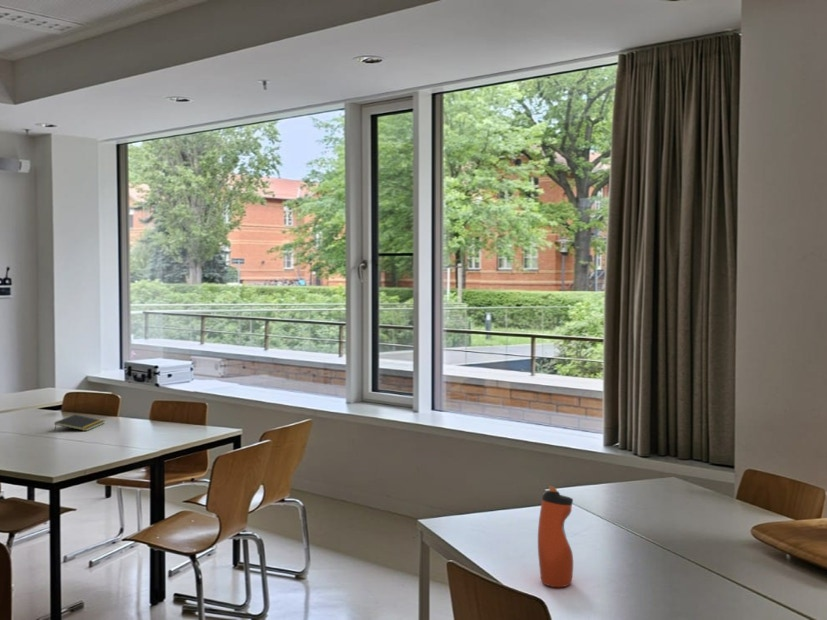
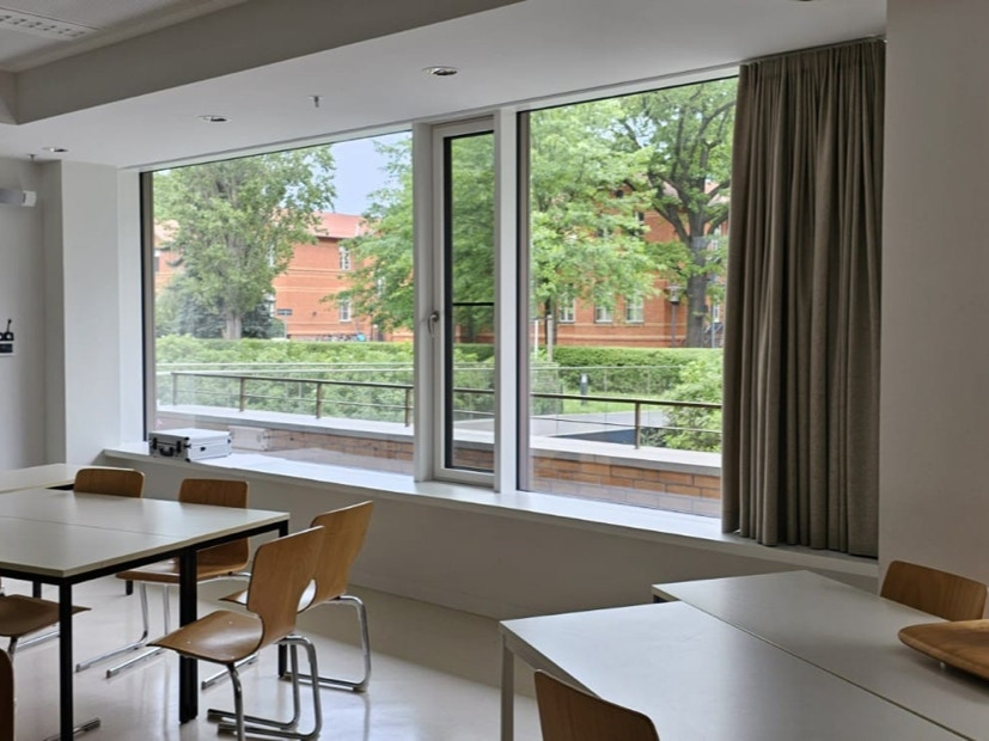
- water bottle [537,485,574,588]
- notepad [53,414,105,432]
